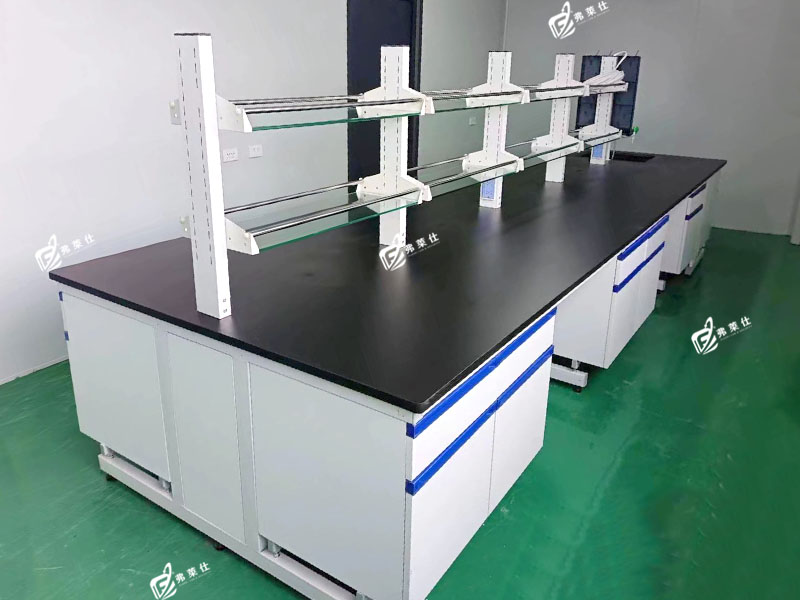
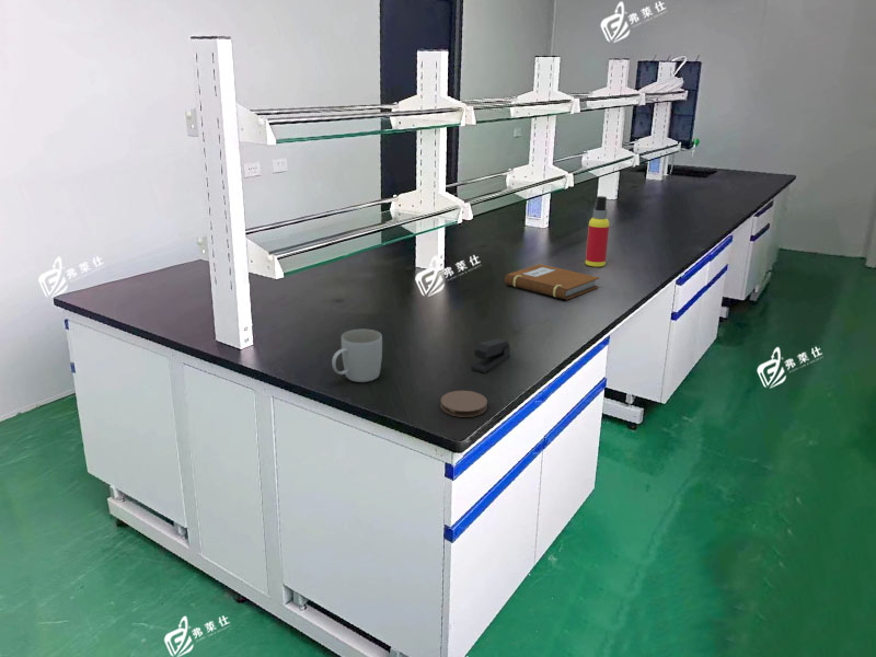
+ spray bottle [585,195,610,268]
+ notebook [504,263,600,301]
+ mug [331,328,383,383]
+ coaster [439,390,488,418]
+ stapler [470,337,511,374]
